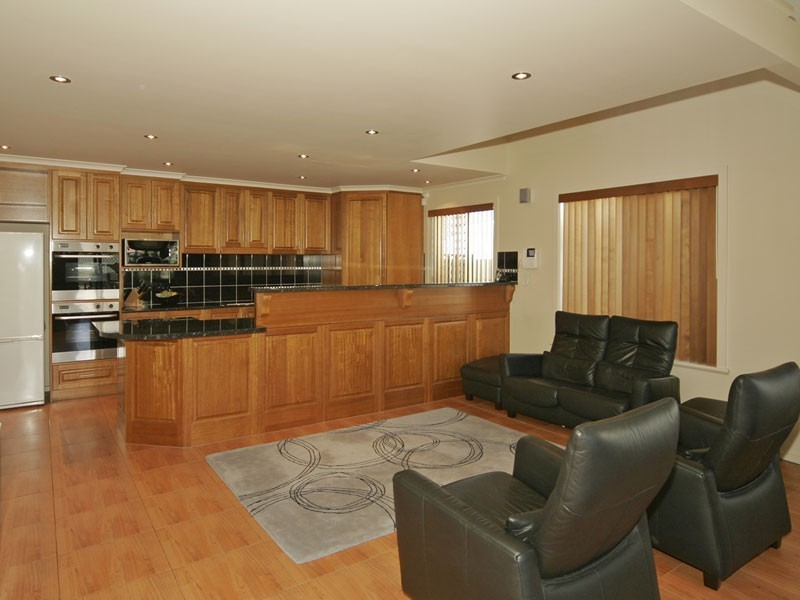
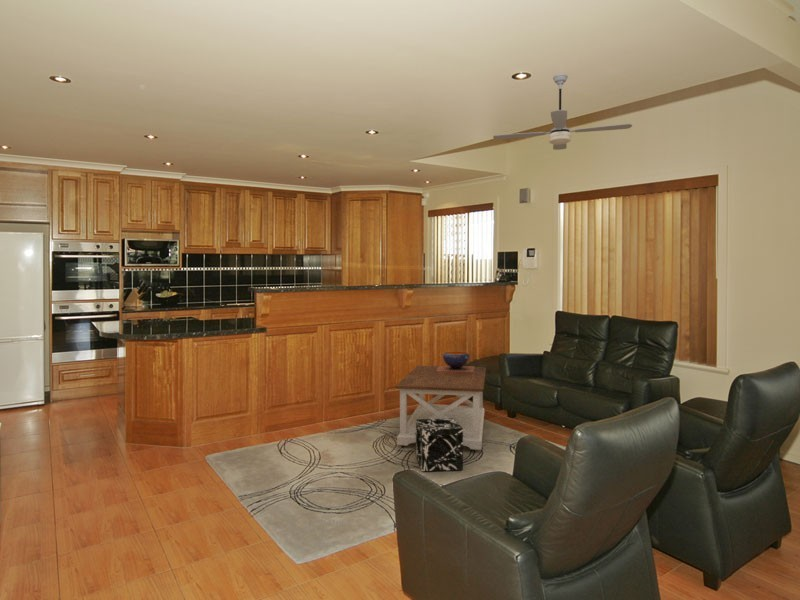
+ decorative bowl [436,350,475,374]
+ ceiling fan [492,73,633,151]
+ storage box [415,418,464,472]
+ coffee table [395,364,487,451]
